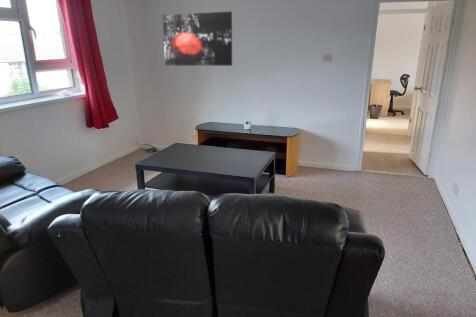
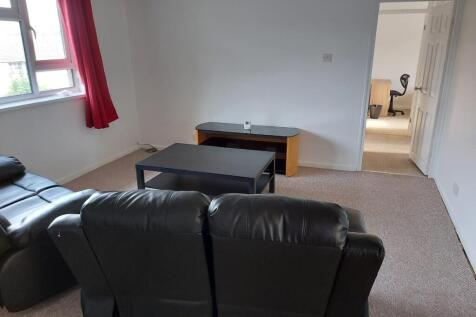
- wall art [161,10,233,67]
